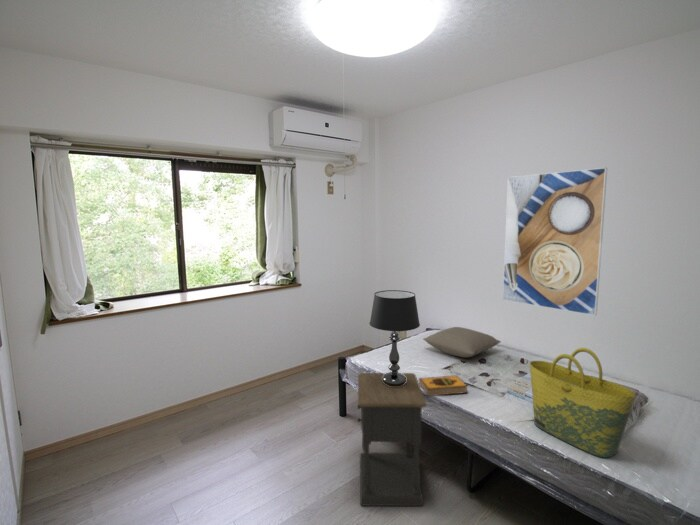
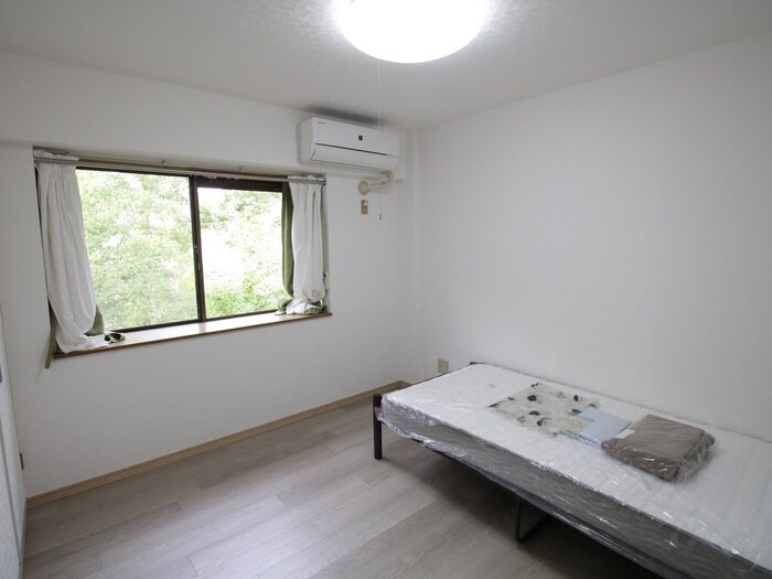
- hardback book [418,374,469,397]
- pillow [422,326,502,358]
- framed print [502,167,608,317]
- tote bag [529,347,636,458]
- nightstand [357,372,427,507]
- table lamp [369,289,421,386]
